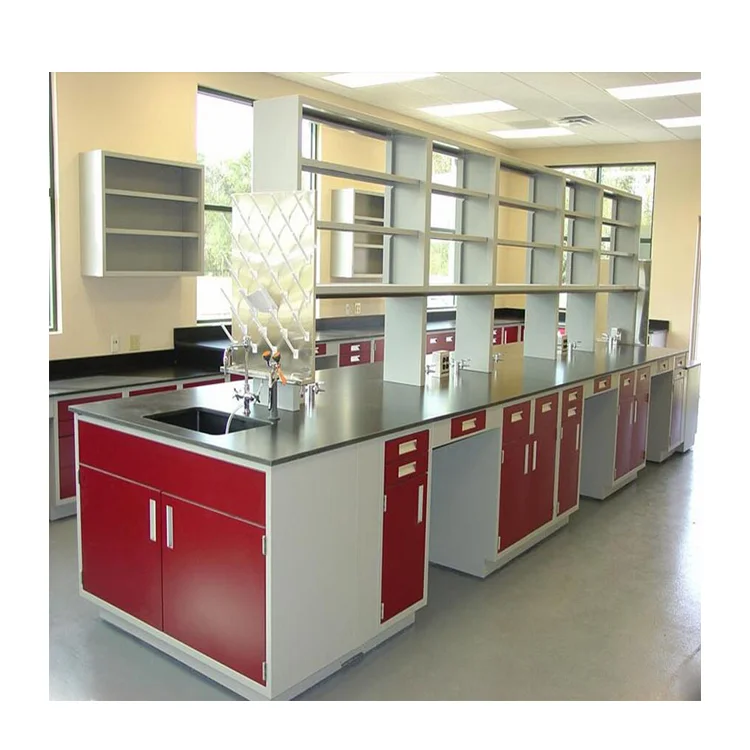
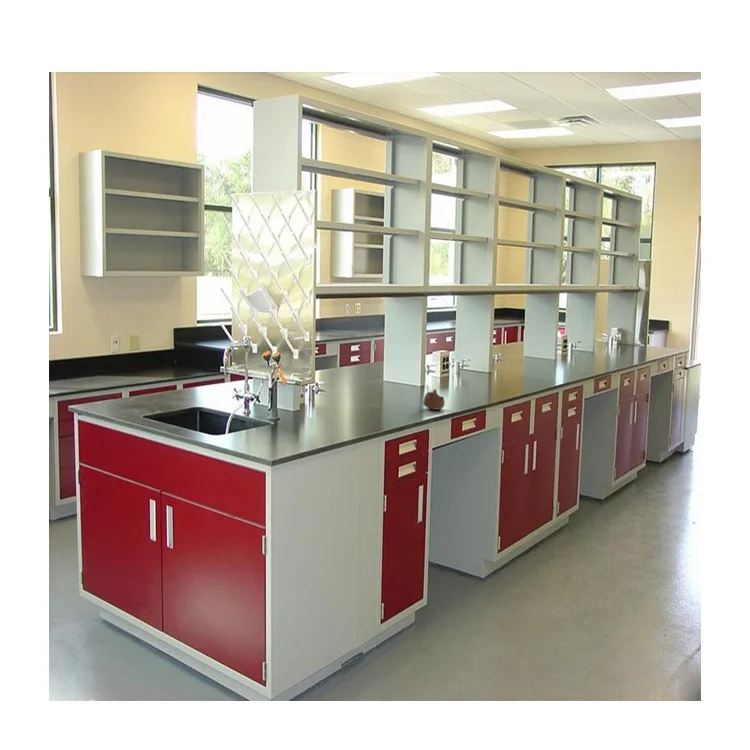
+ cup [422,388,446,411]
